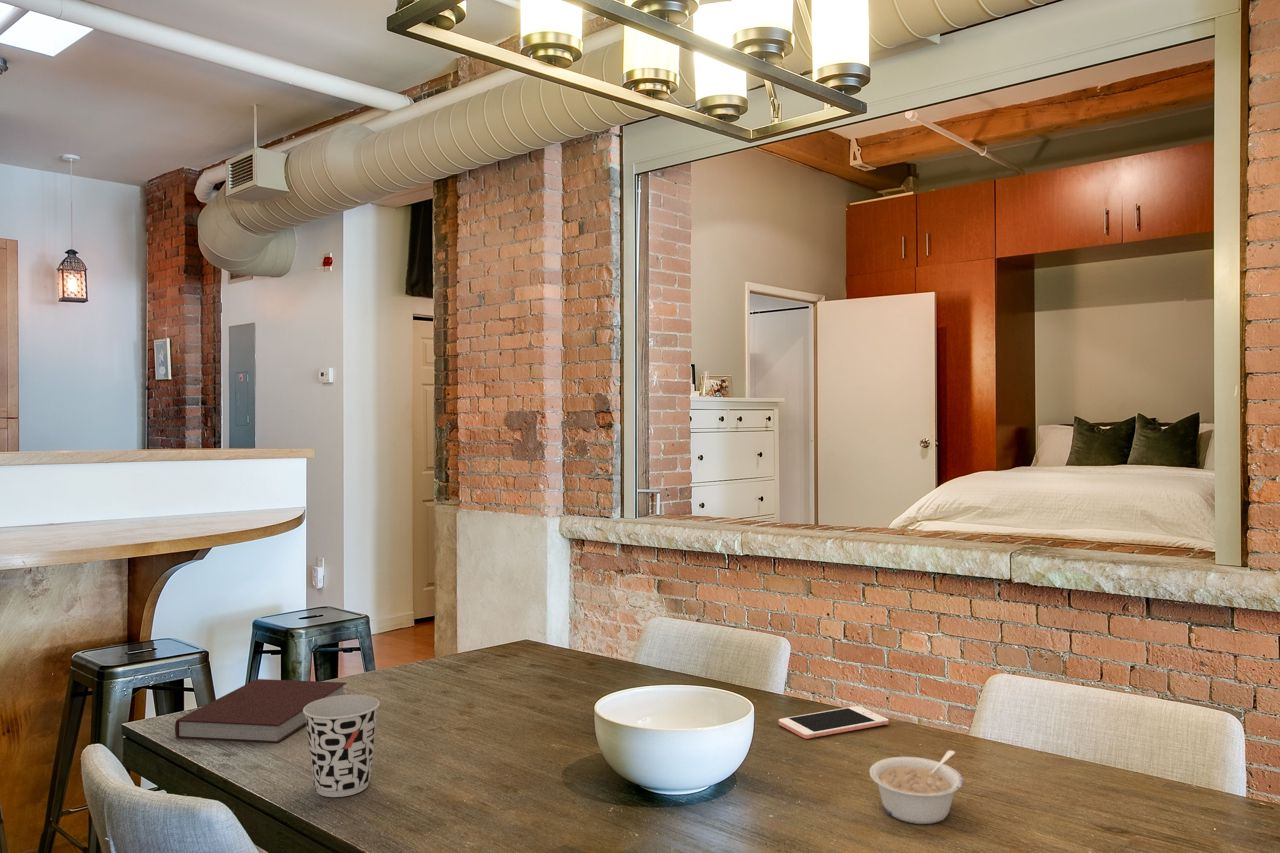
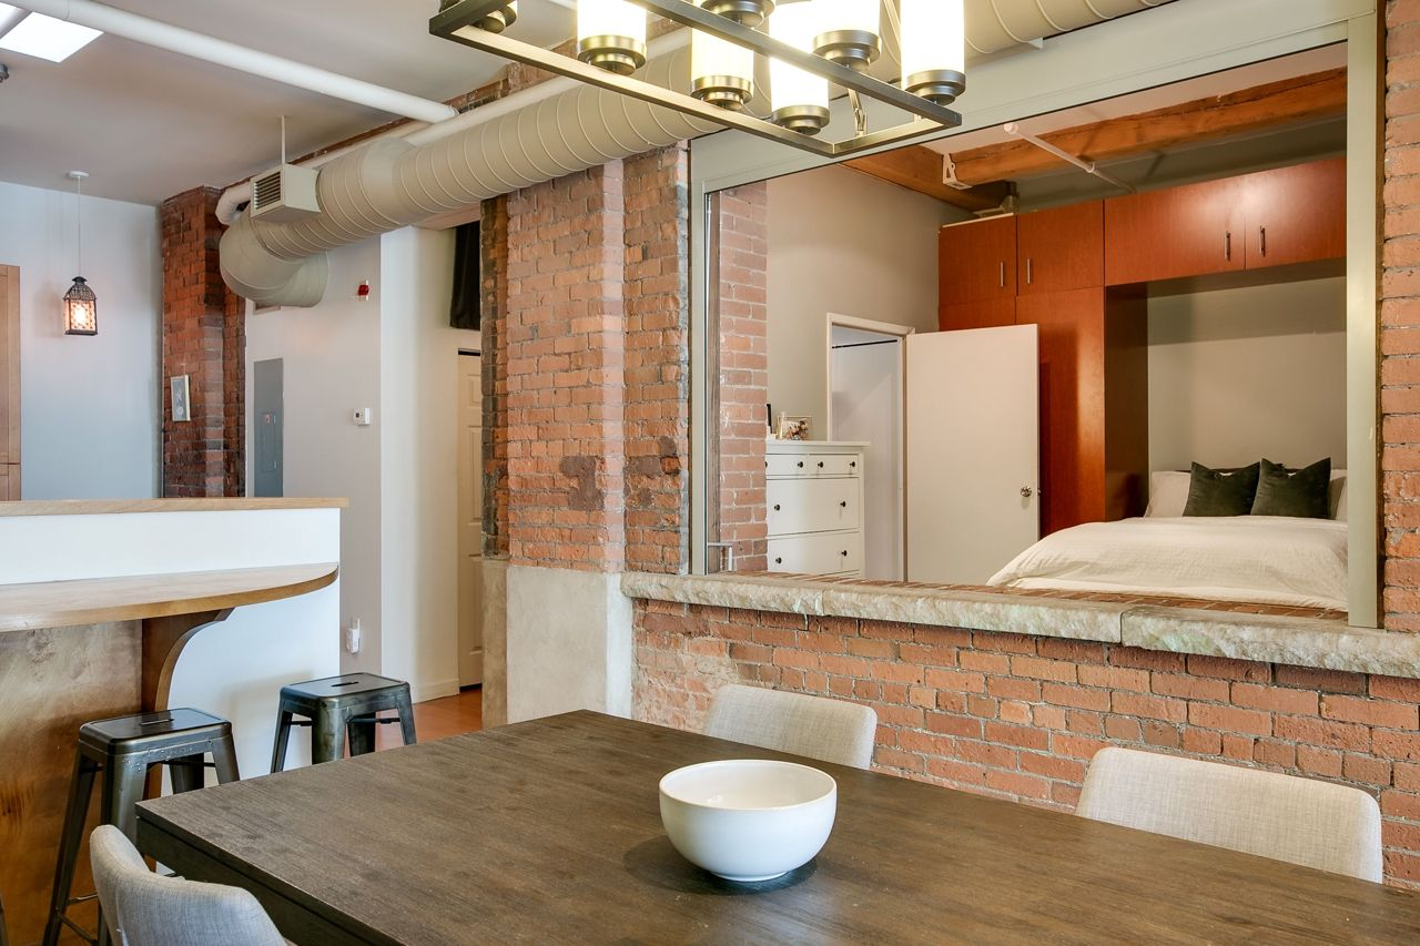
- cup [303,694,381,798]
- notebook [174,678,347,744]
- cell phone [778,705,890,740]
- legume [868,749,964,825]
